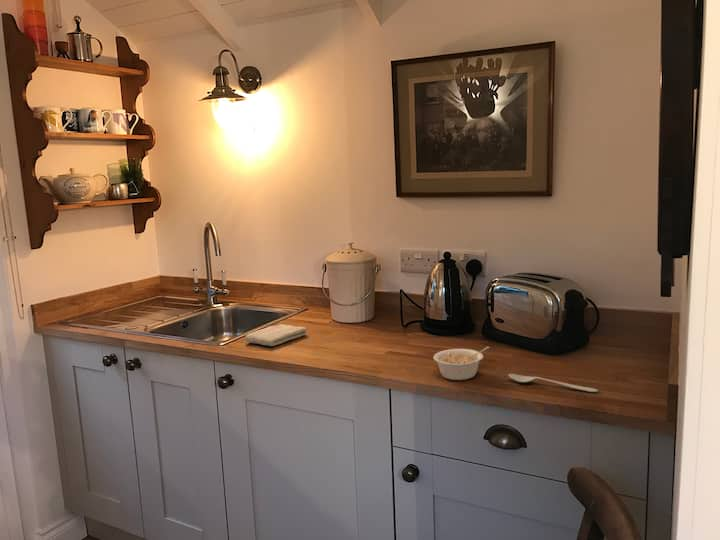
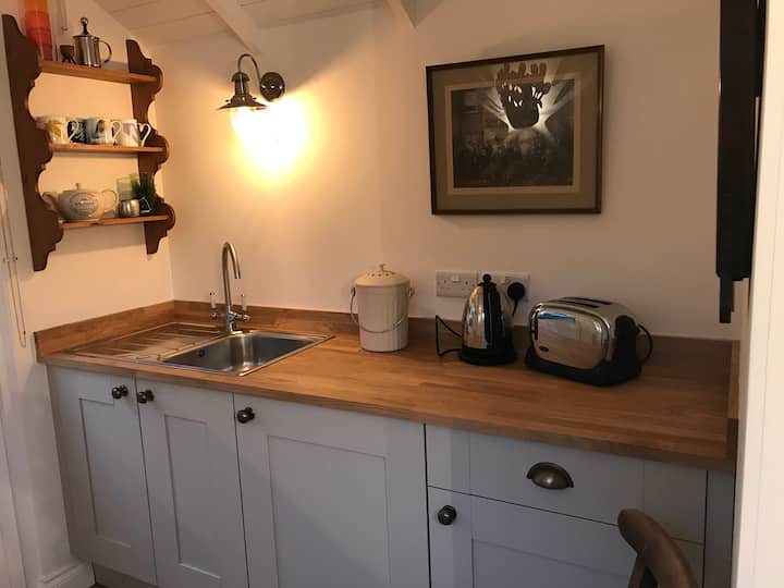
- legume [433,346,490,381]
- spoon [507,373,599,393]
- washcloth [244,323,308,347]
